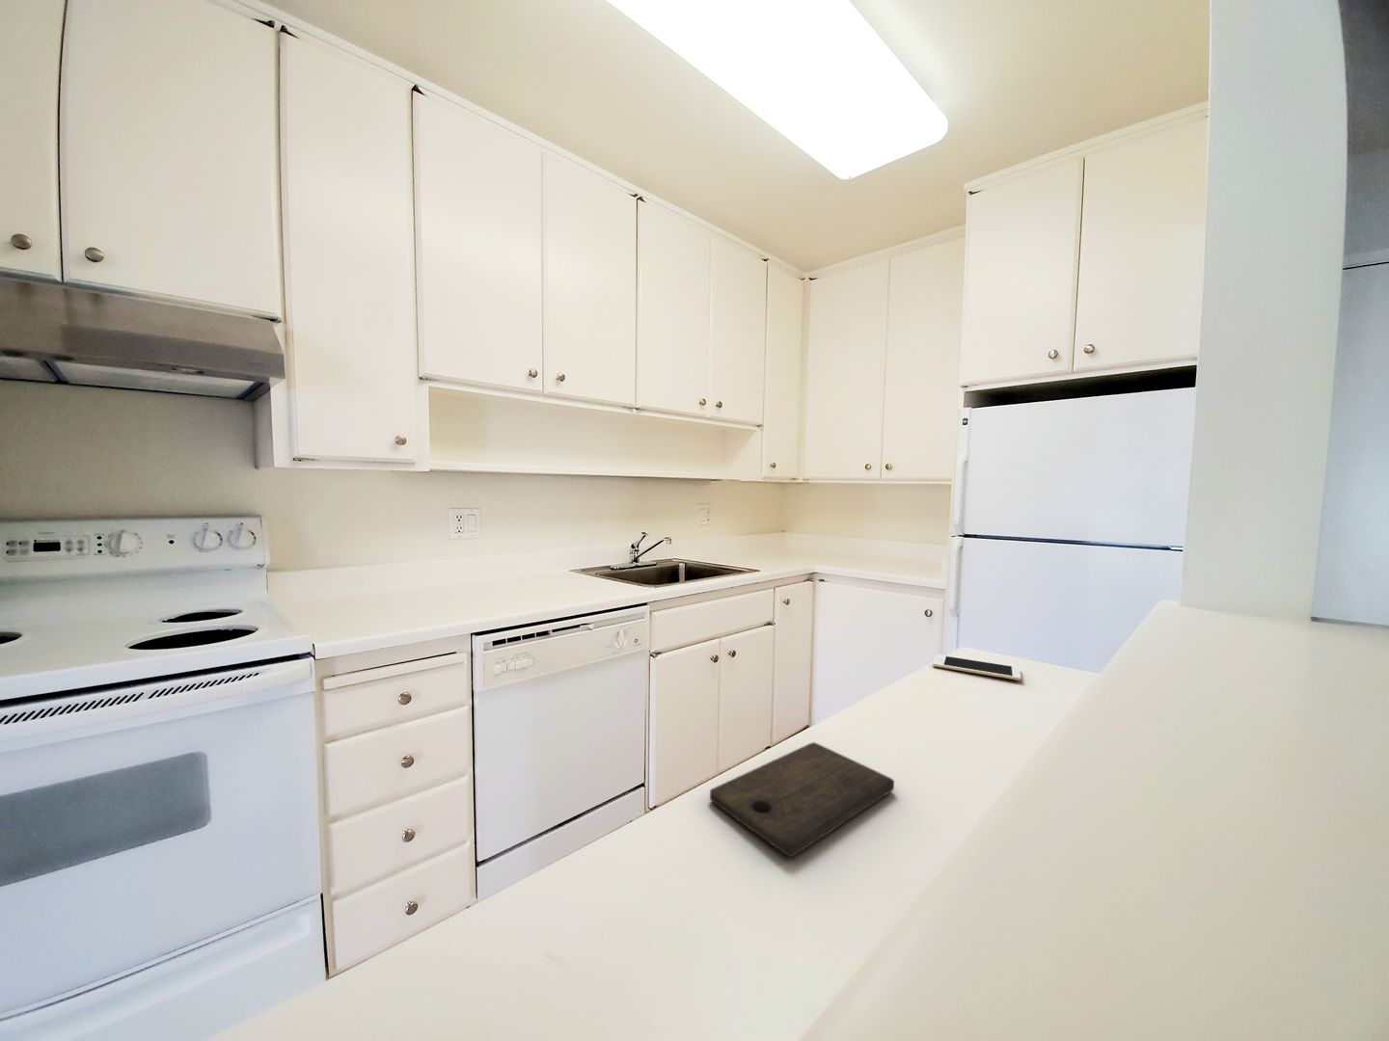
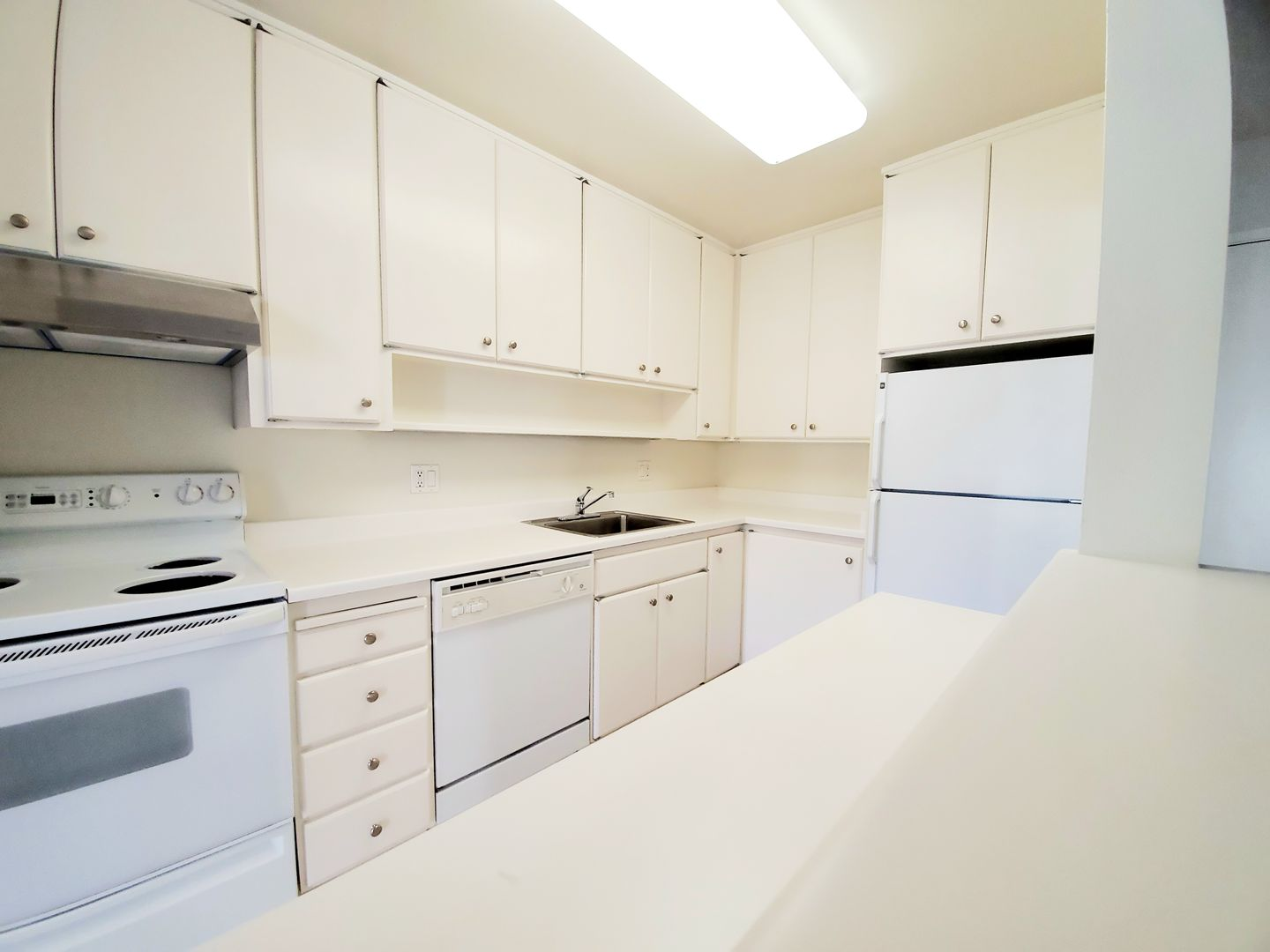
- cutting board [709,741,895,858]
- cell phone [932,654,1022,681]
